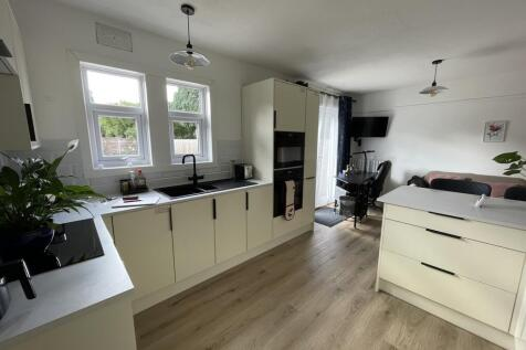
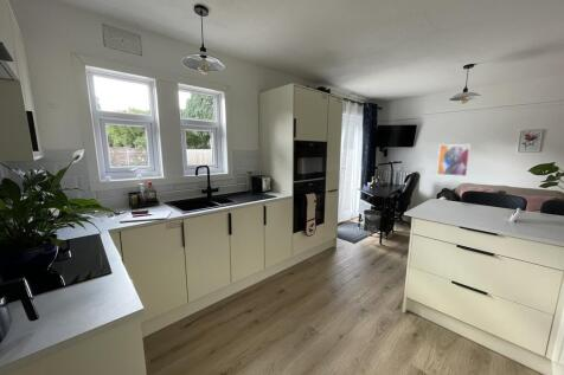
+ wall art [436,143,472,177]
